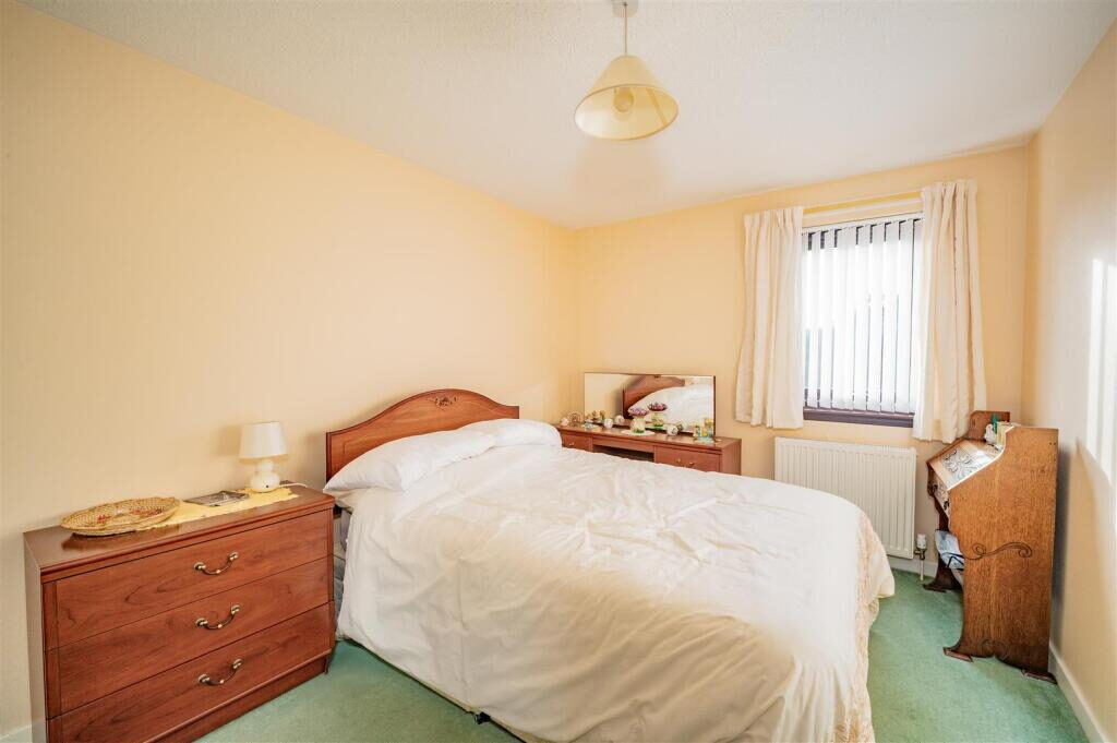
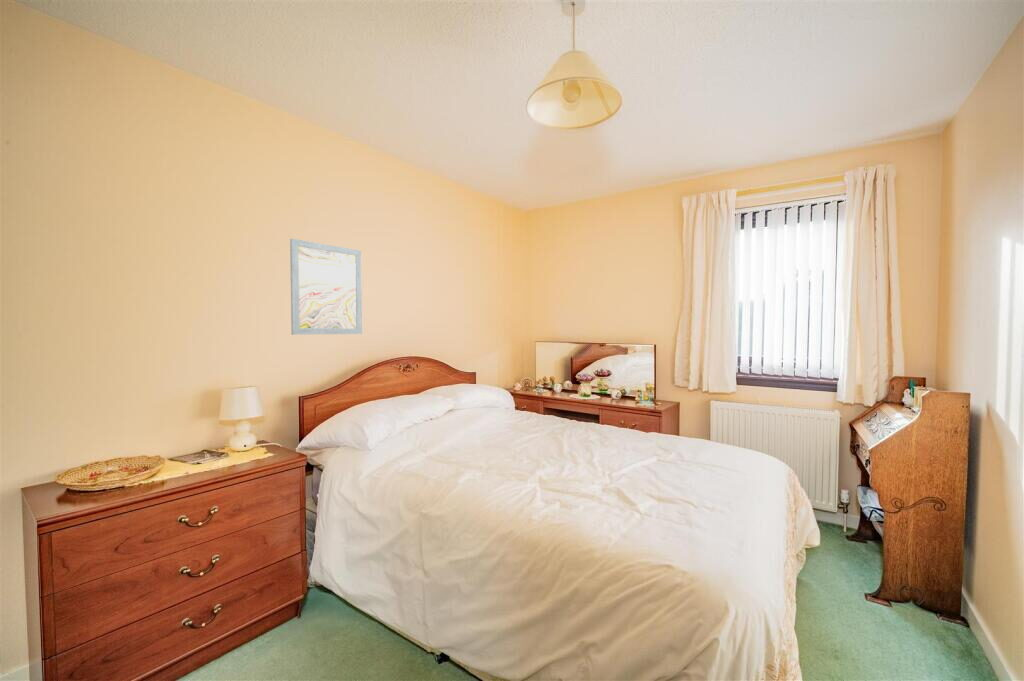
+ wall art [289,238,363,336]
